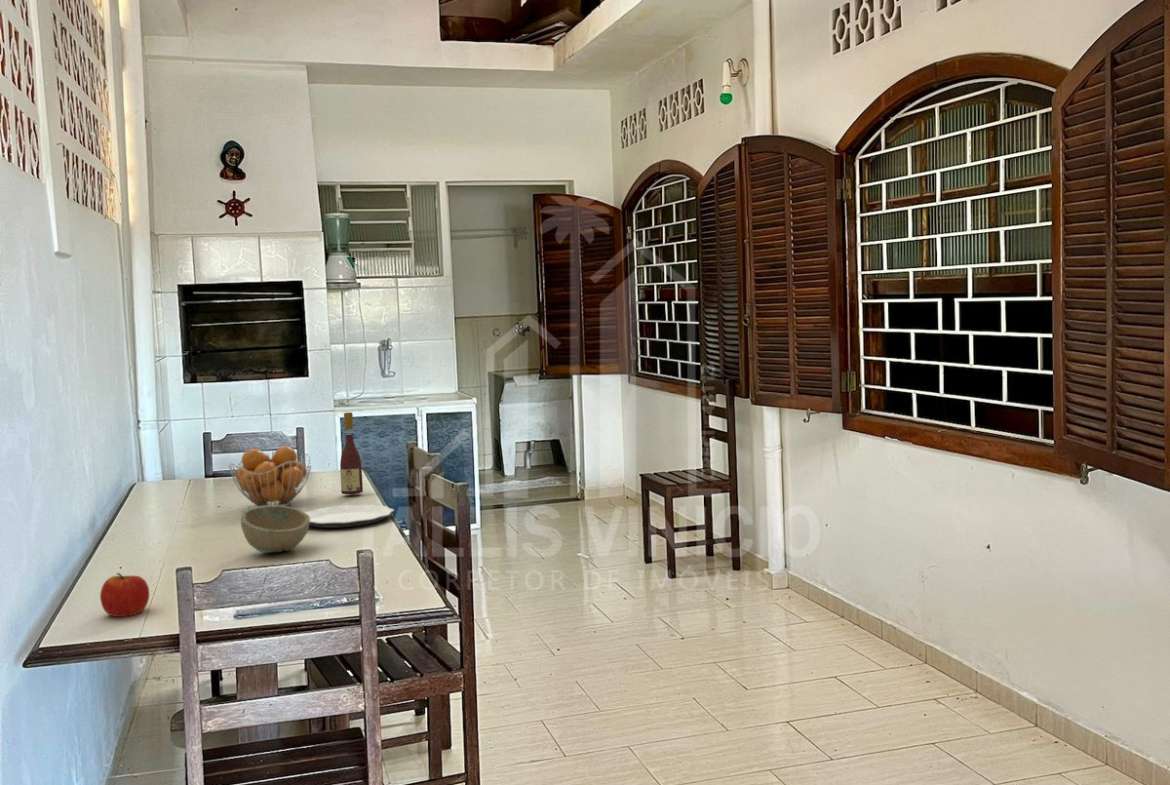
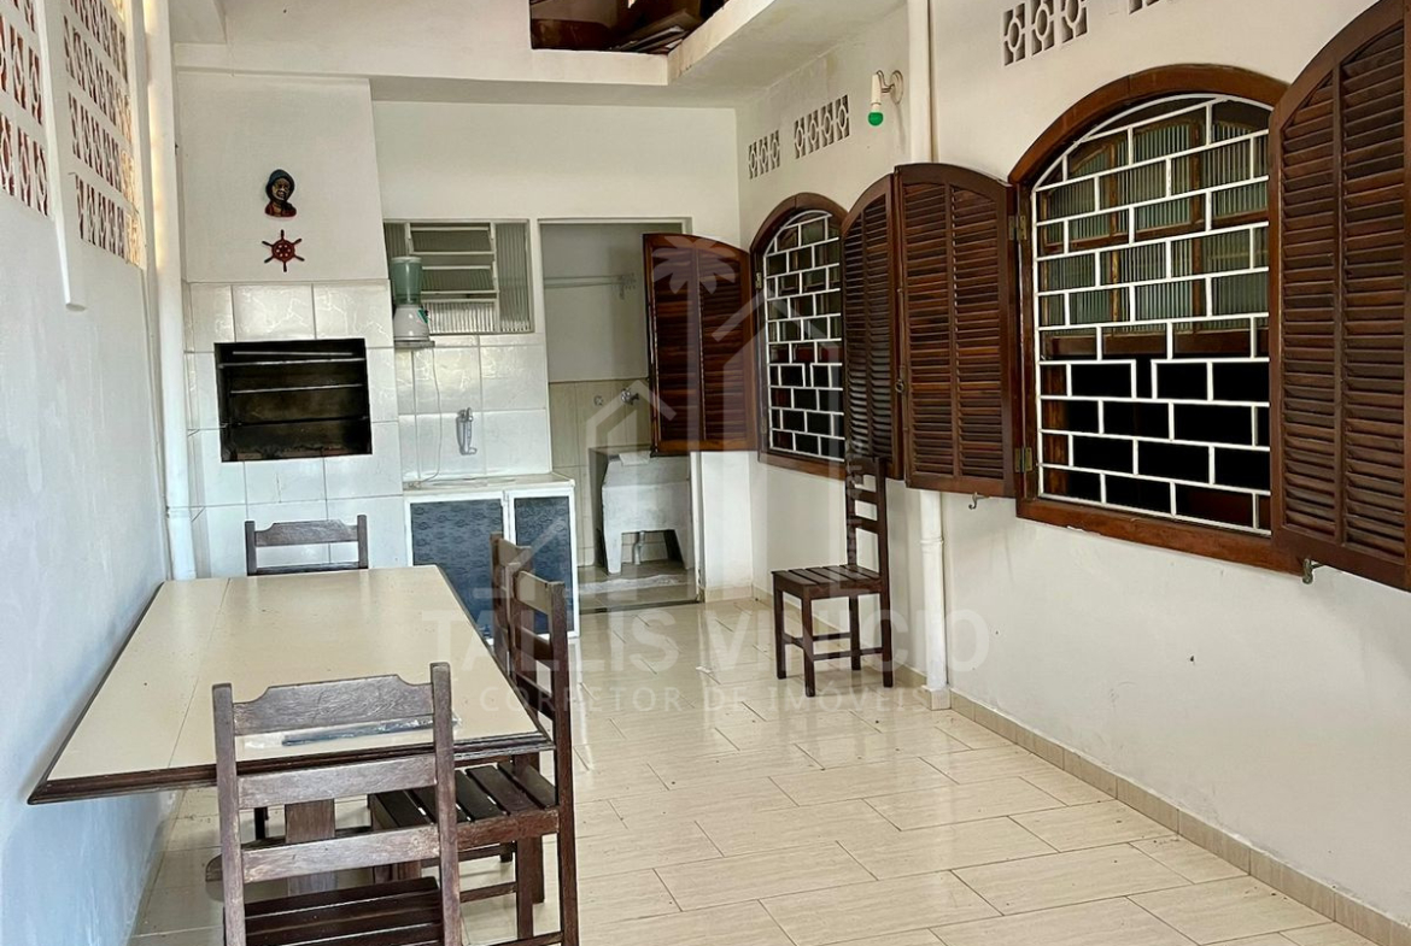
- bowl [240,505,310,554]
- apple [99,572,150,618]
- plate [304,504,395,529]
- fruit basket [228,445,313,507]
- wine bottle [339,411,364,495]
